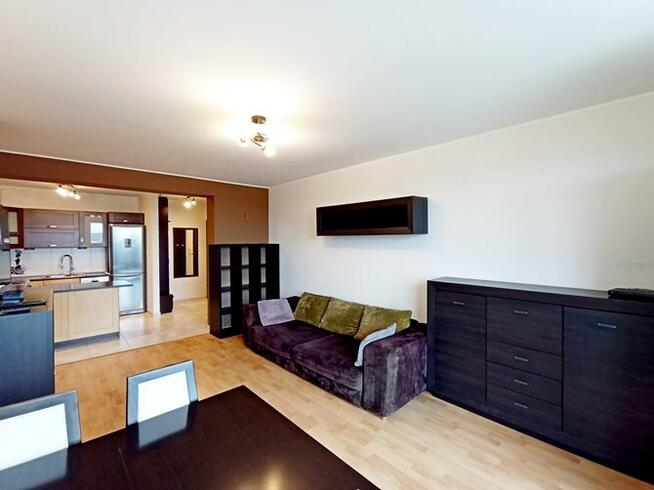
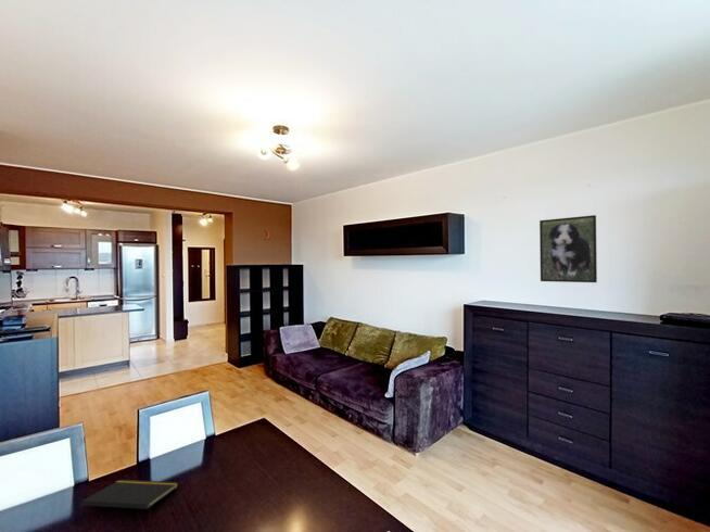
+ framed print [538,214,598,283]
+ notepad [80,479,180,519]
